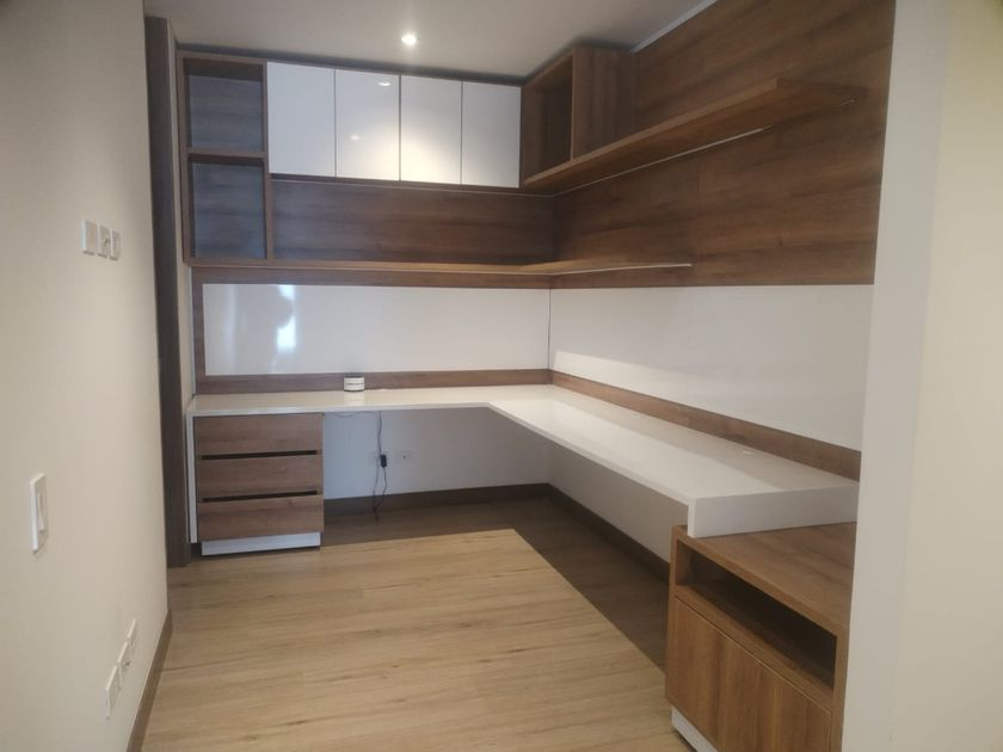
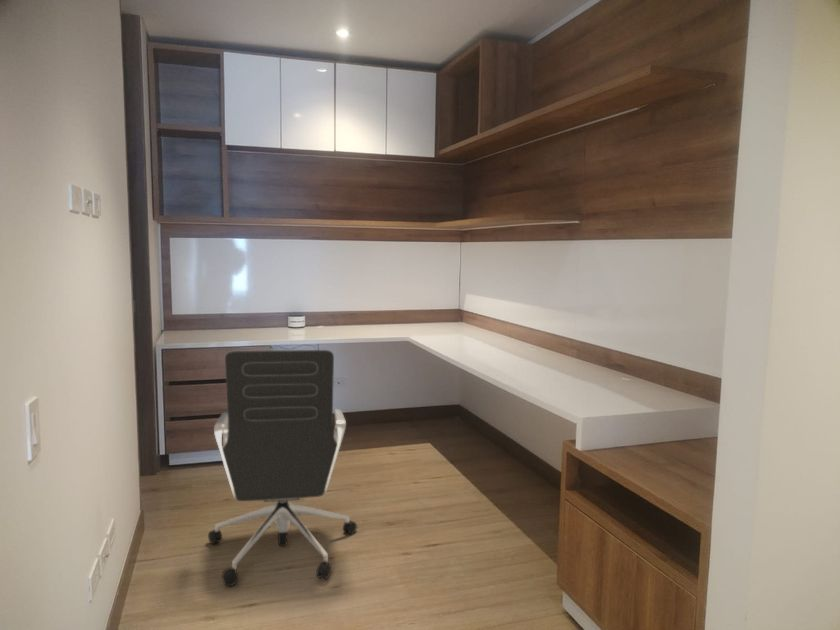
+ office chair [207,349,358,587]
